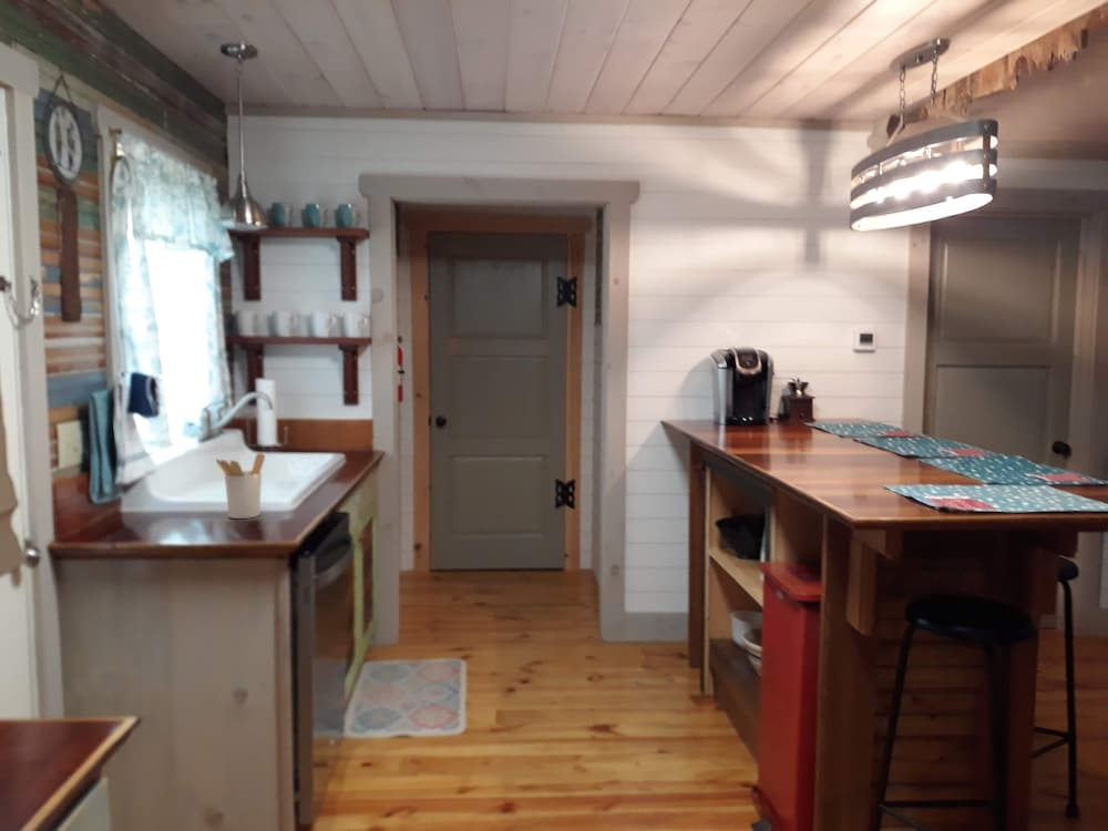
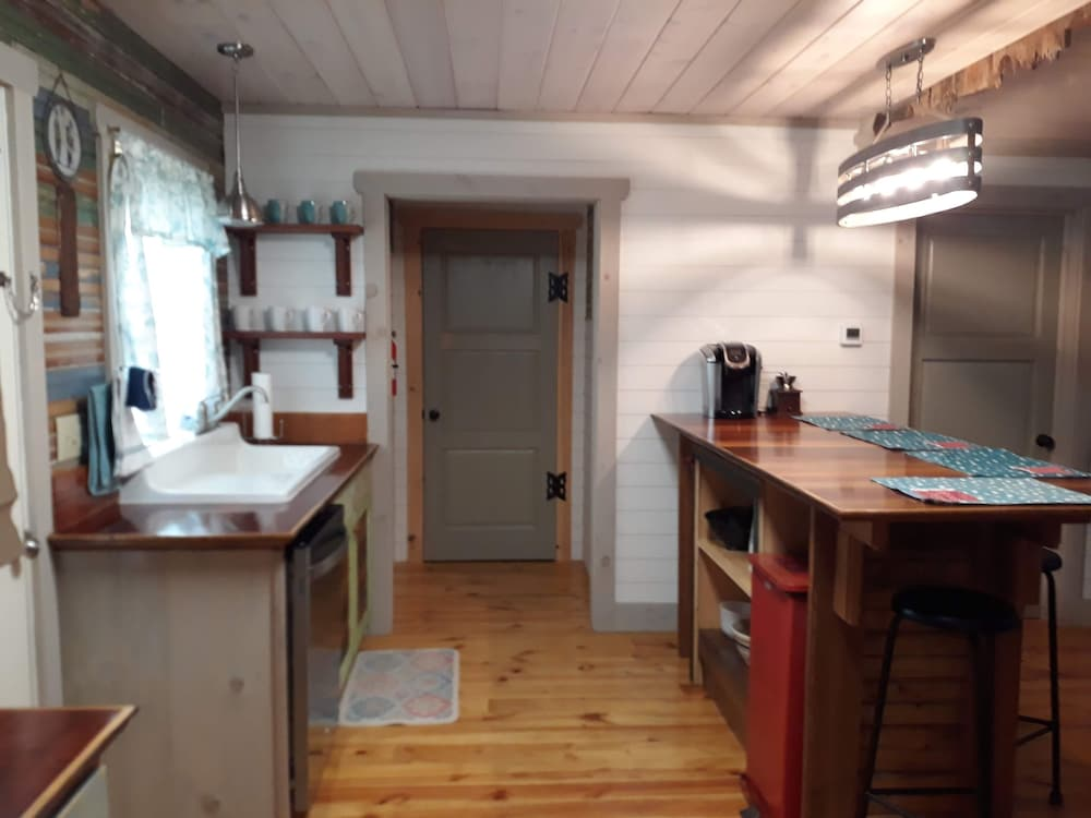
- utensil holder [215,452,266,520]
